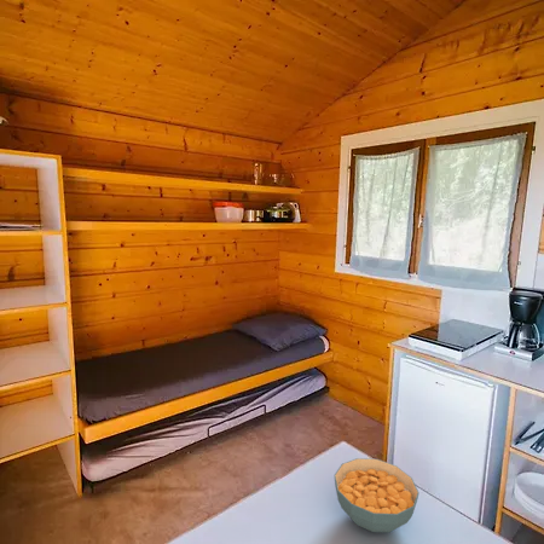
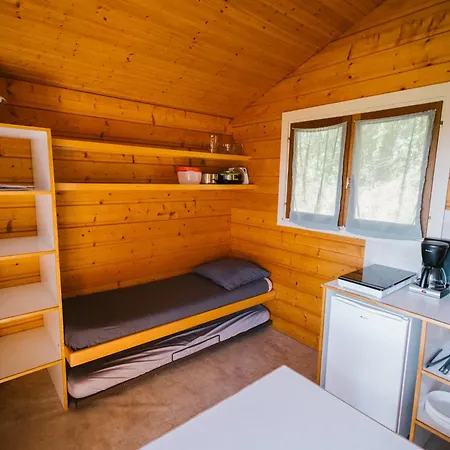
- cereal bowl [334,457,421,534]
